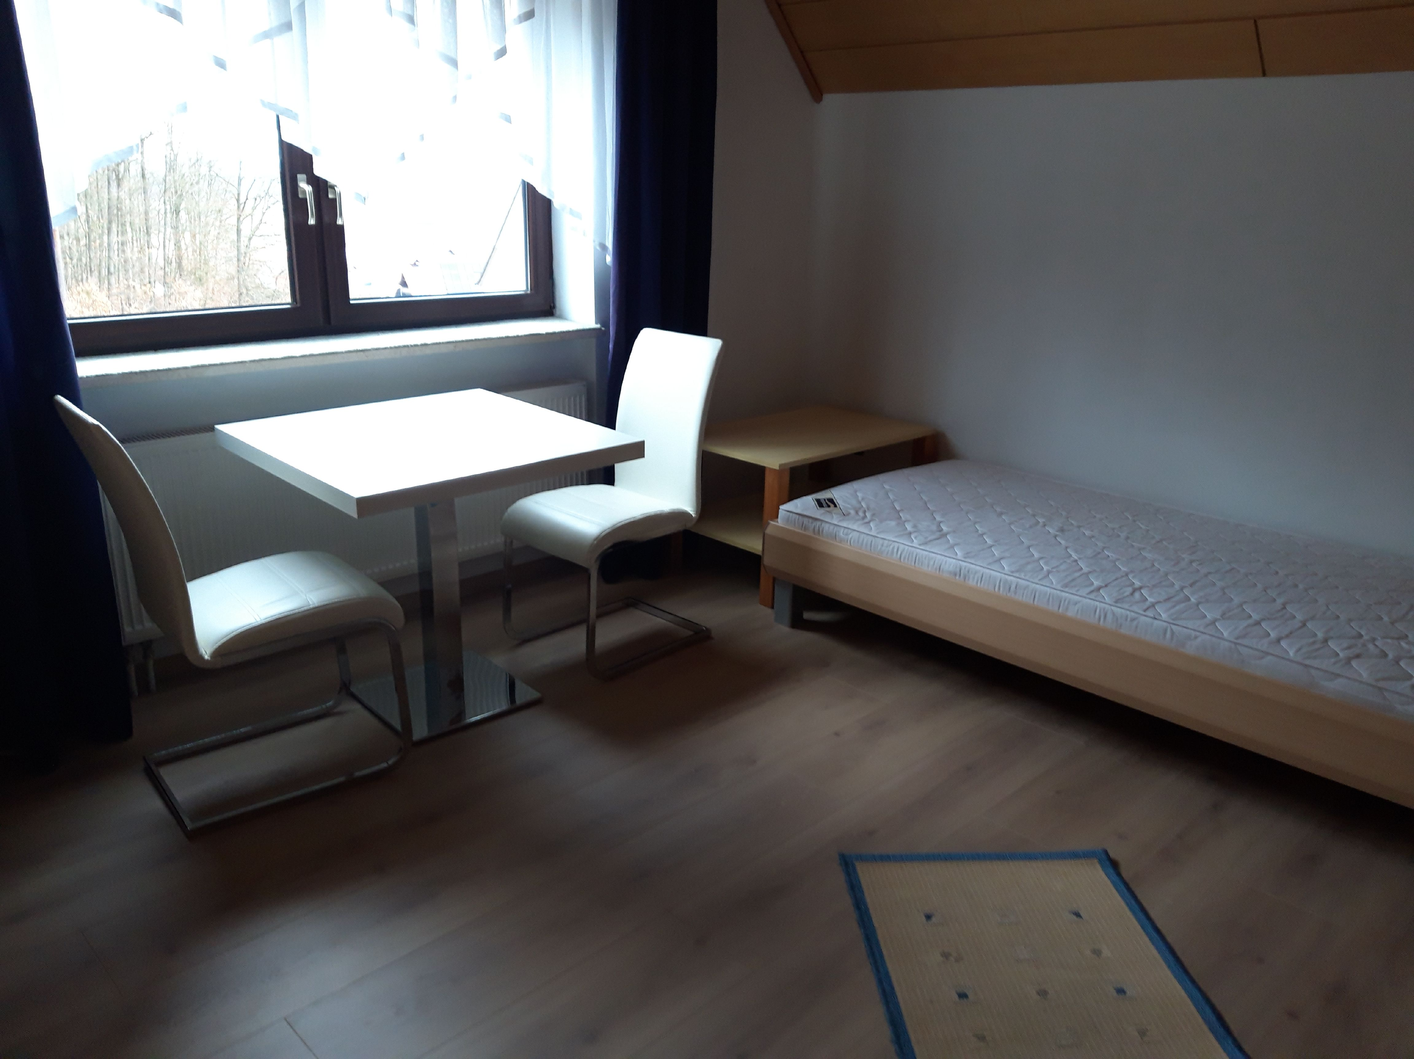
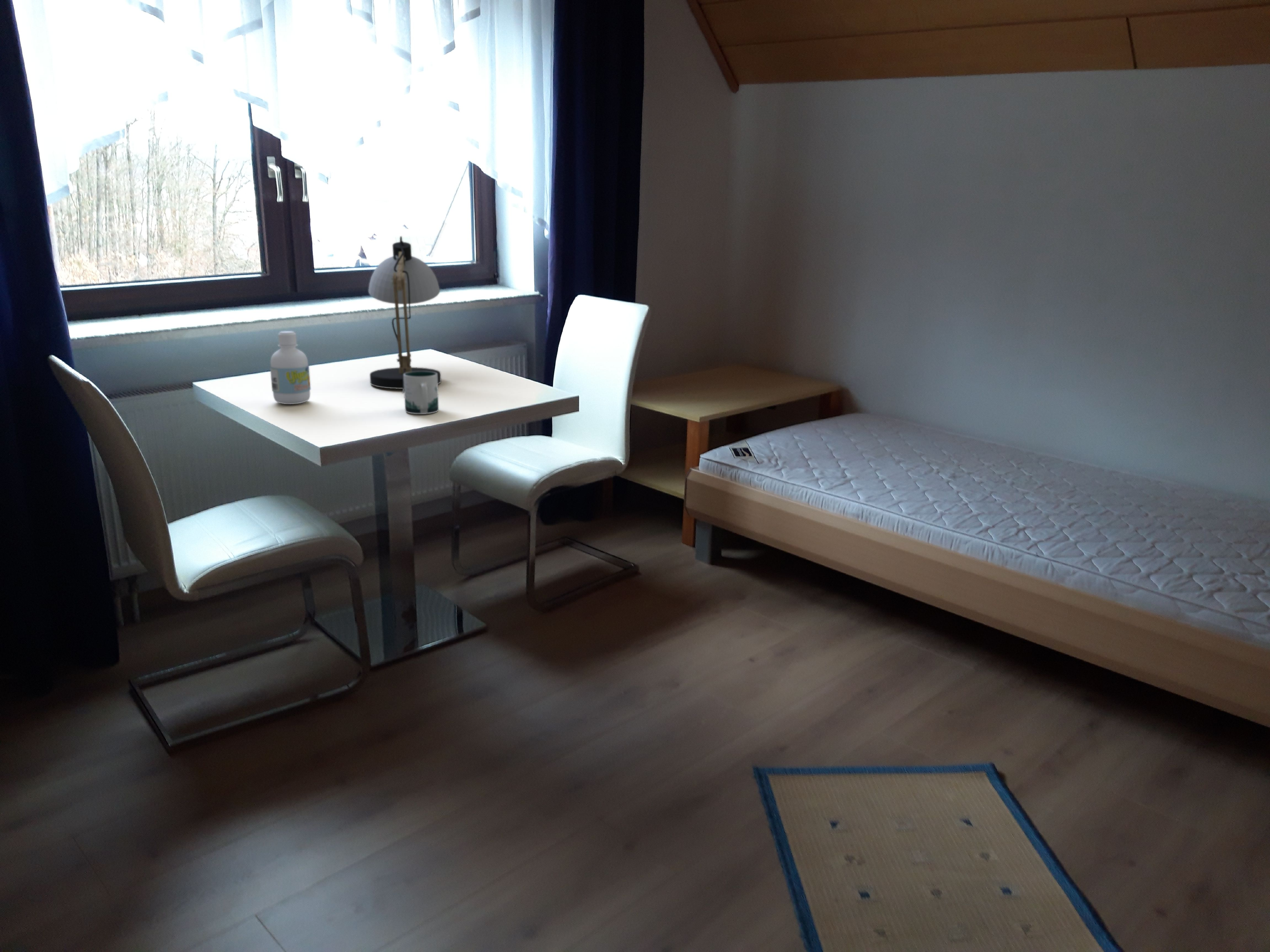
+ desk lamp [368,236,441,394]
+ mug [404,371,439,414]
+ bottle [270,331,311,404]
